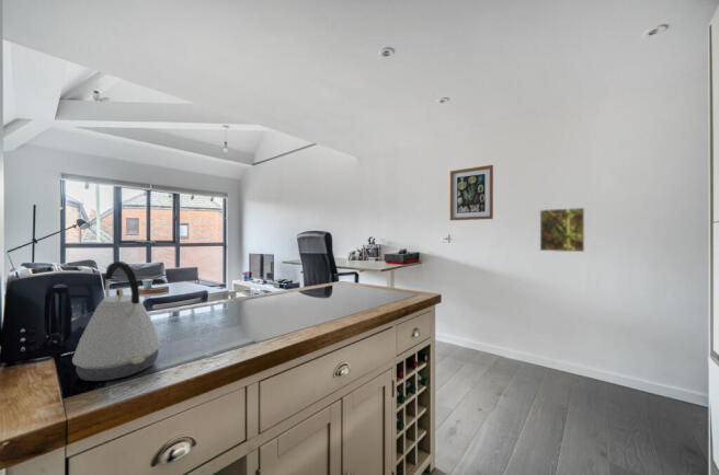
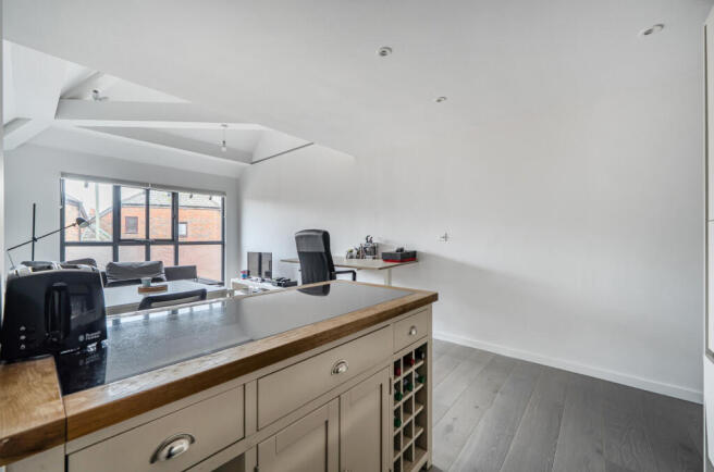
- kettle [71,260,162,382]
- wall art [449,164,494,221]
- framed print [539,207,585,253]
